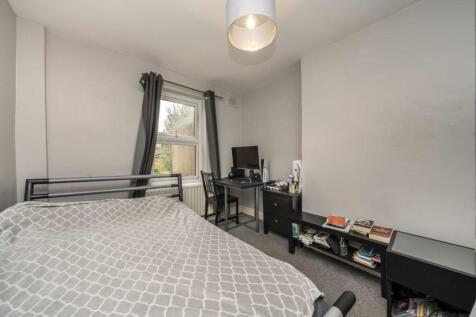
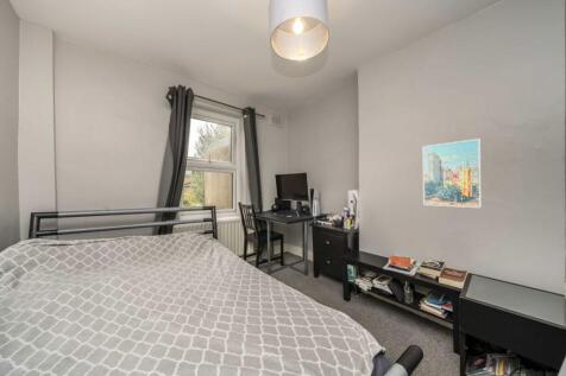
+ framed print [422,138,482,209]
